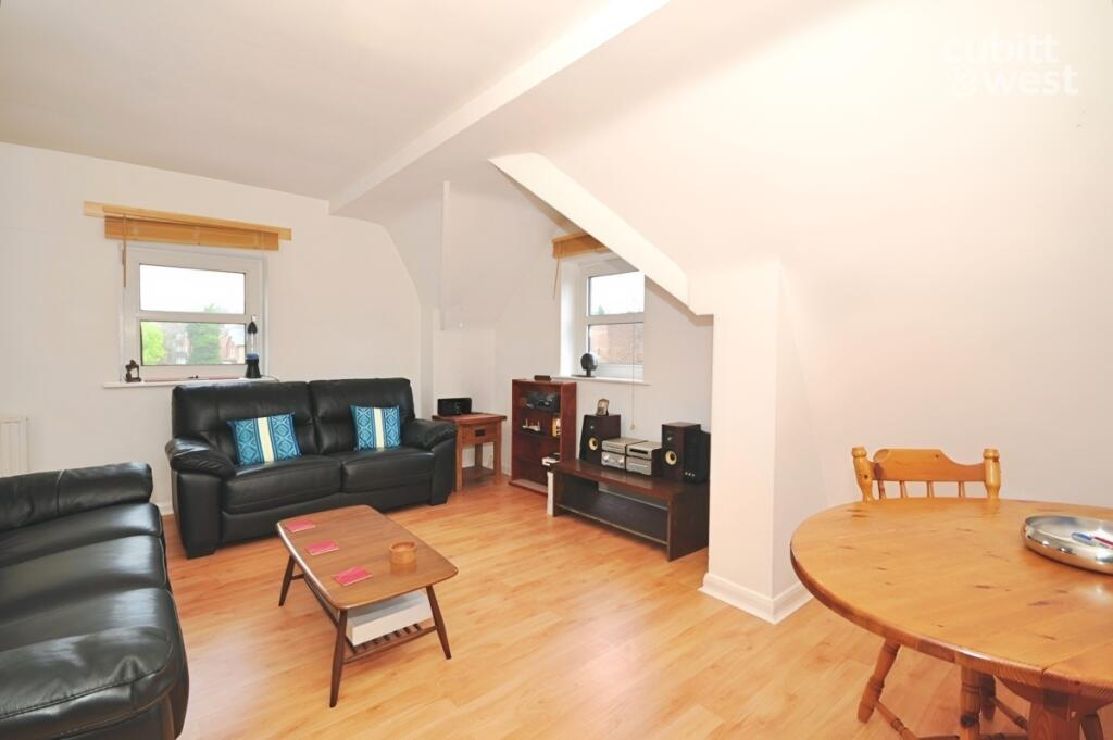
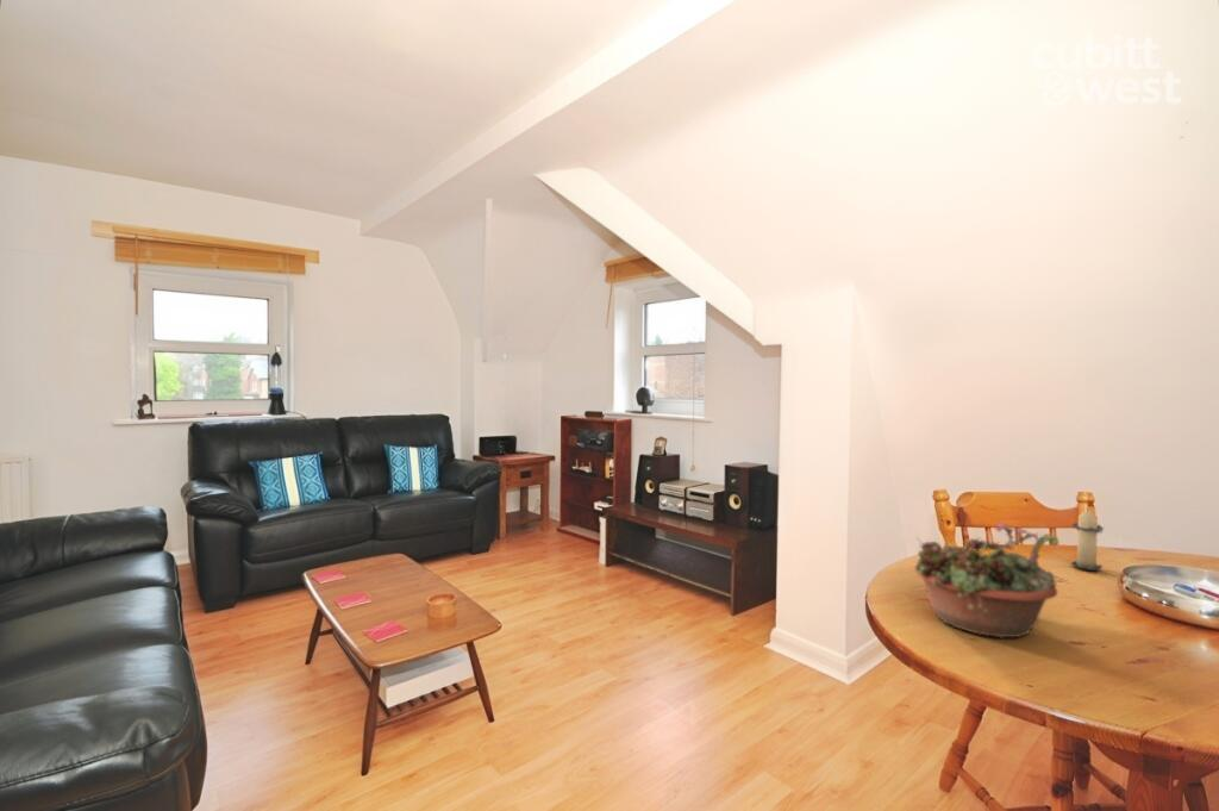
+ succulent planter [913,523,1069,640]
+ candle [1070,506,1105,572]
